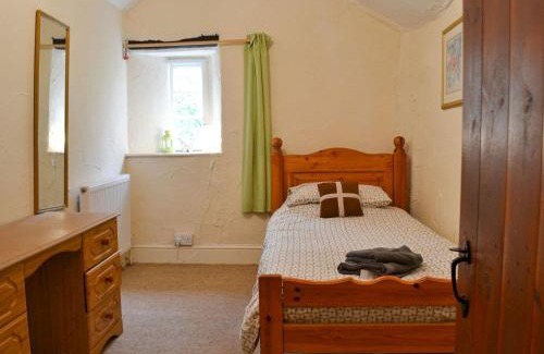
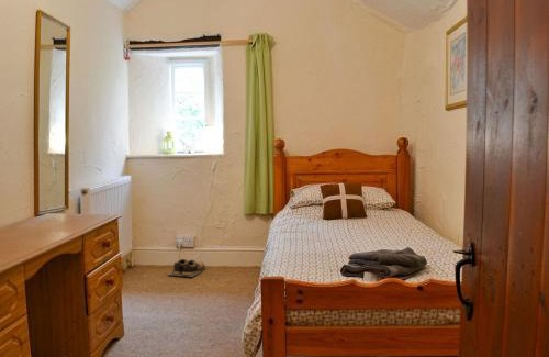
+ shoes [167,258,206,278]
